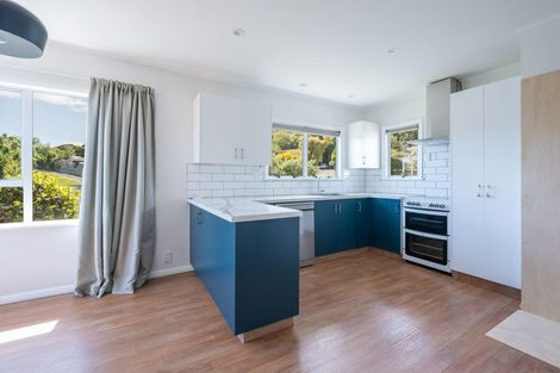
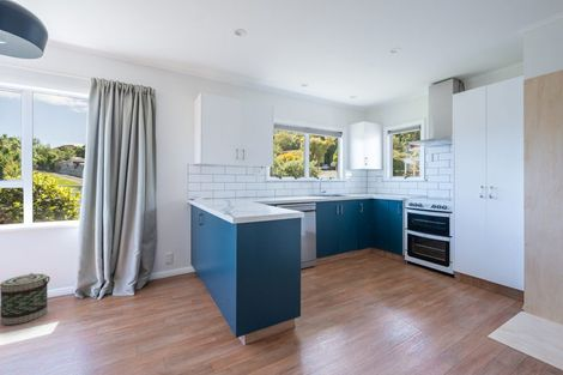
+ basket [0,272,52,326]
